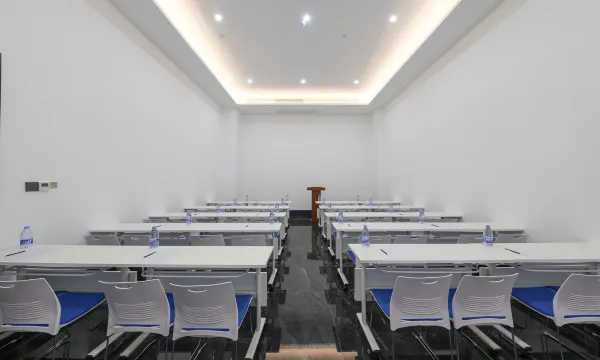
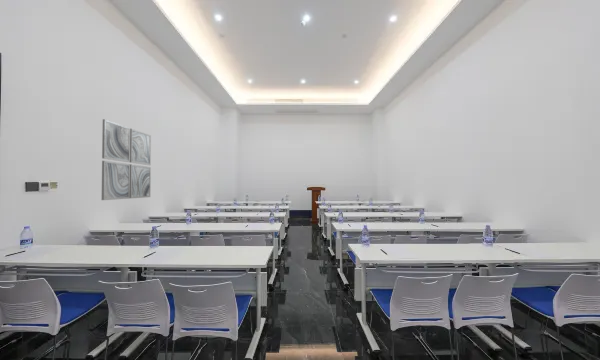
+ wall art [101,118,152,201]
